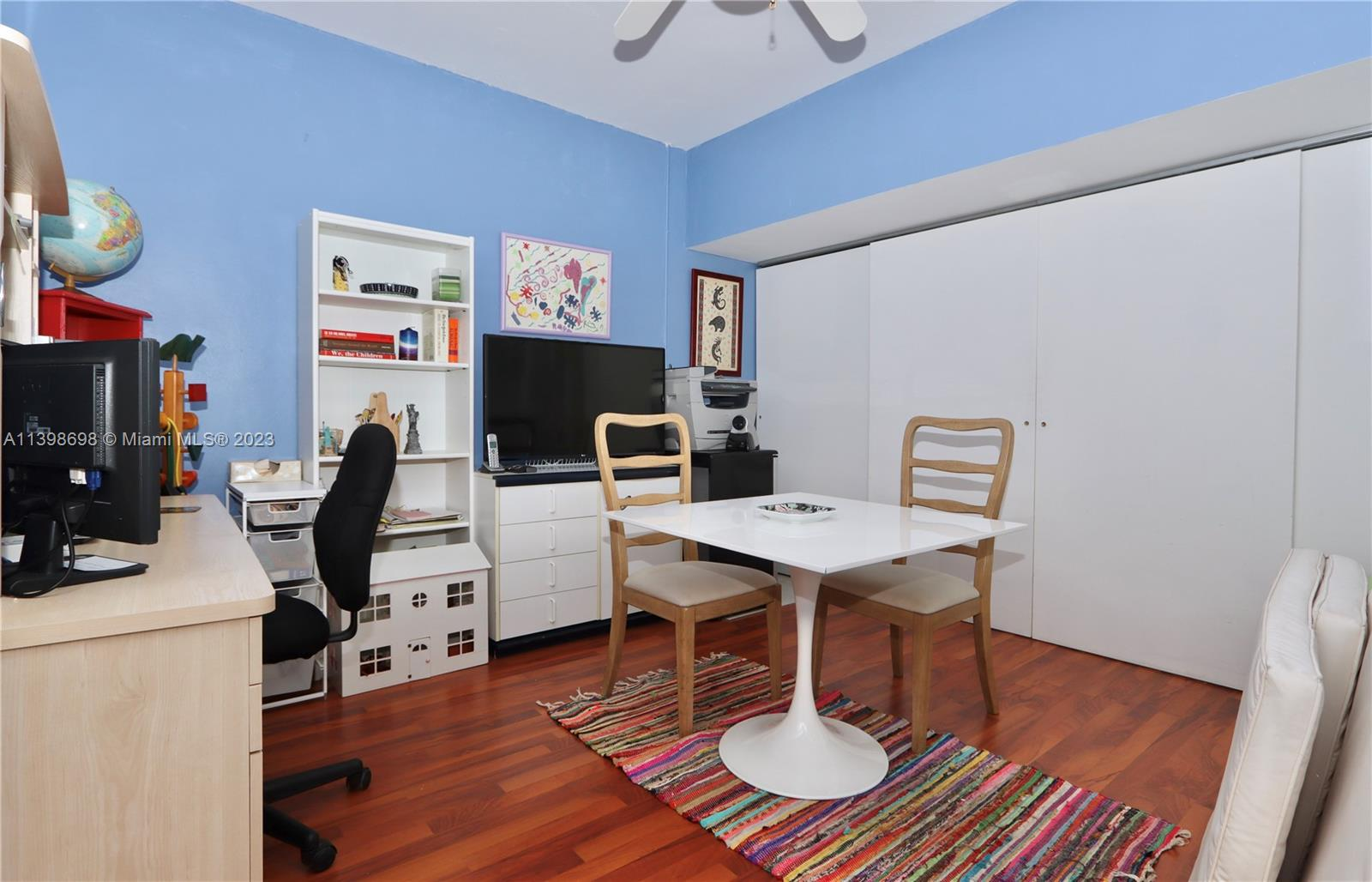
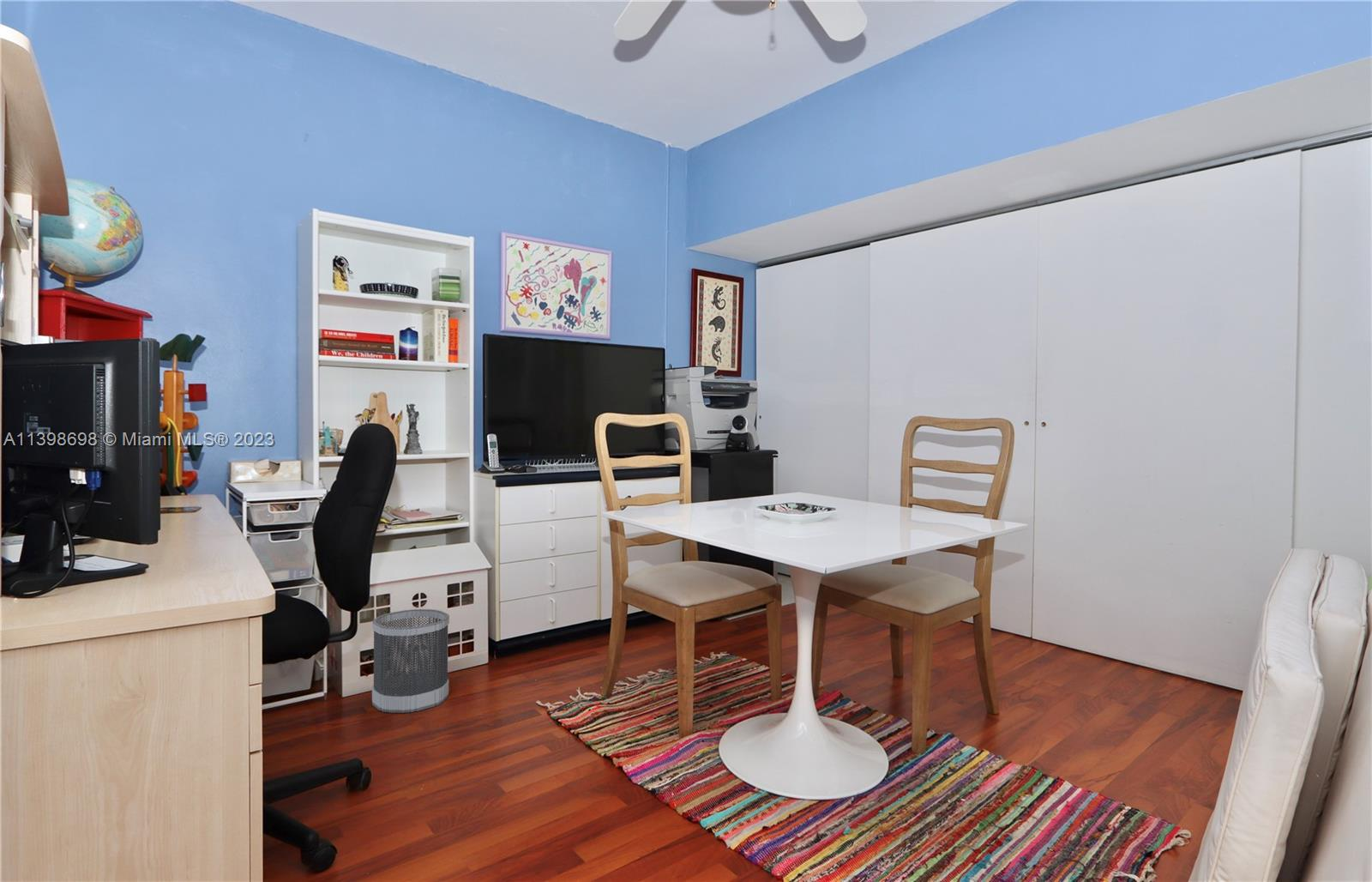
+ wastebasket [371,608,450,714]
